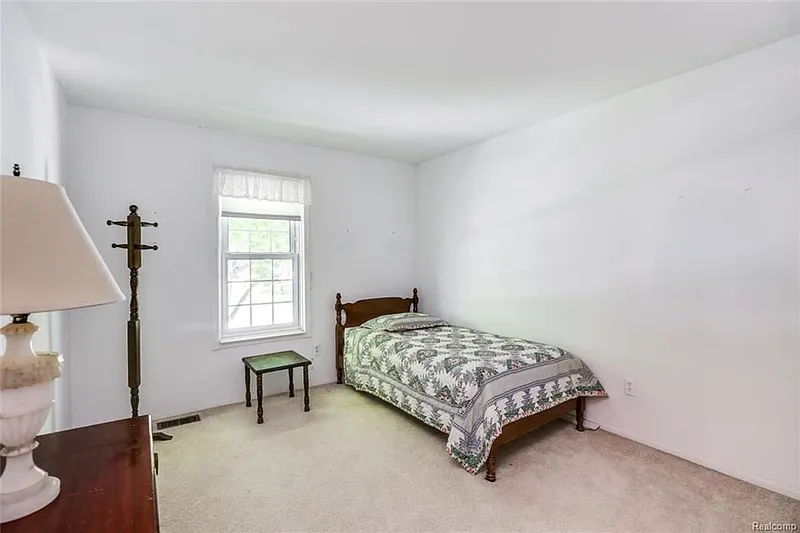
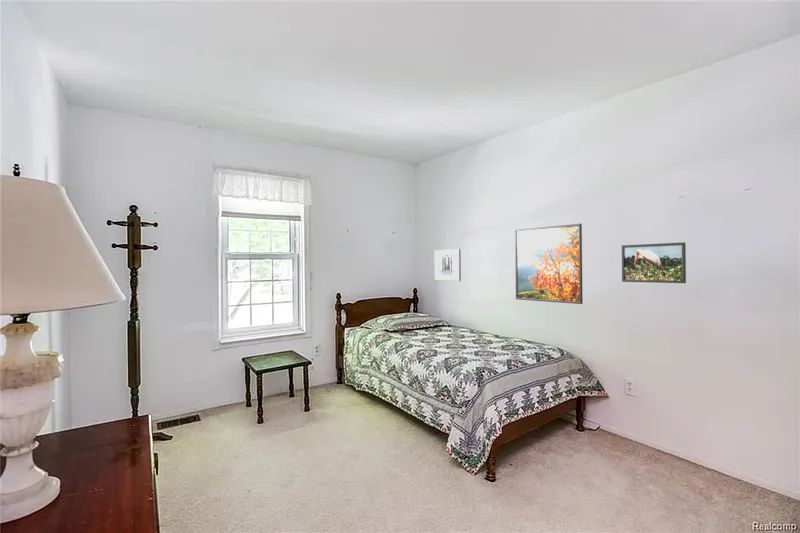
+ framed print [621,241,687,284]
+ wall art [434,248,462,282]
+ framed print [514,223,584,305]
